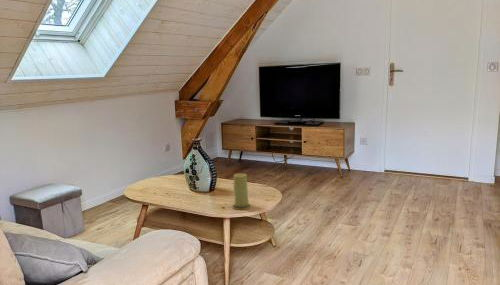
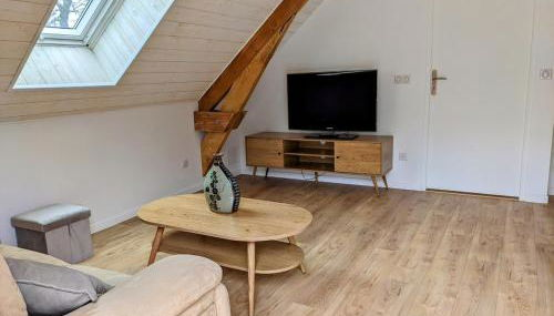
- candle [231,173,252,210]
